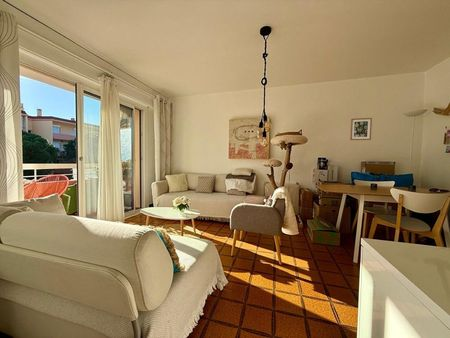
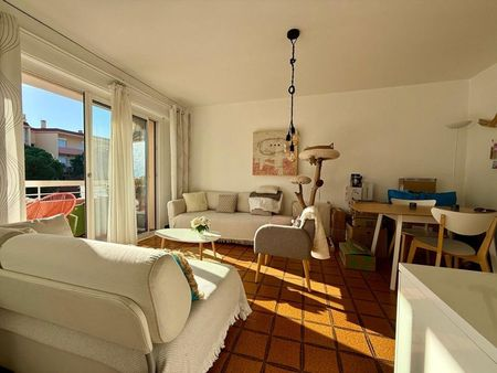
- wall art [349,117,373,141]
